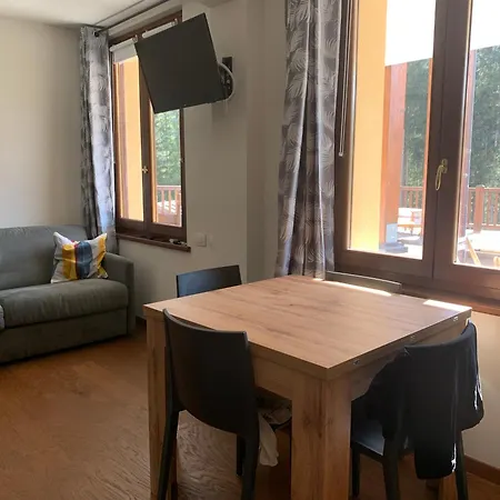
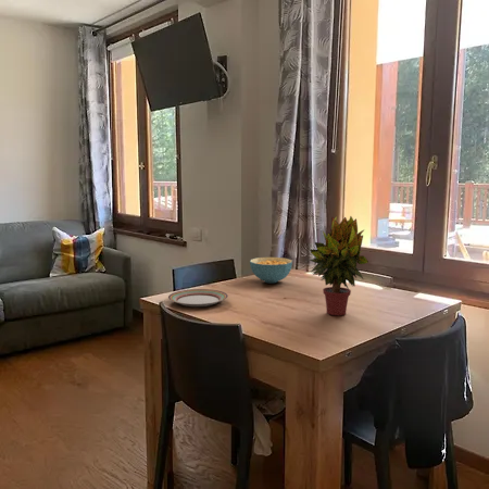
+ plate [167,288,229,308]
+ potted plant [309,215,369,316]
+ cereal bowl [249,256,293,284]
